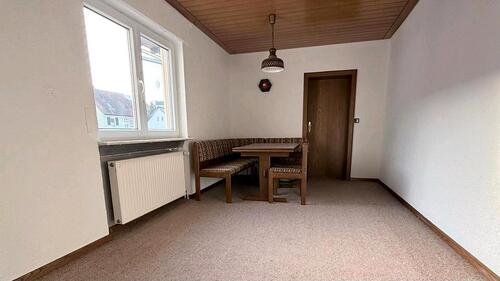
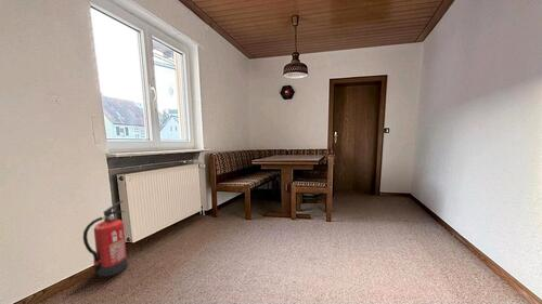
+ fire extinguisher [82,199,129,278]
